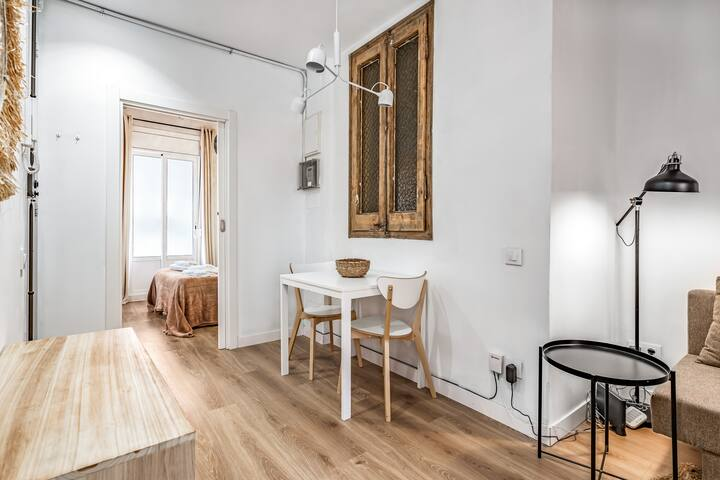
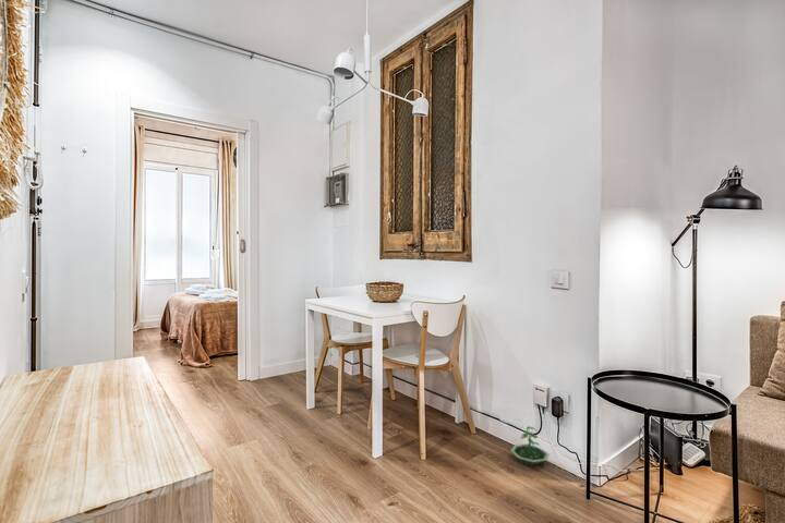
+ terrarium [510,425,551,466]
